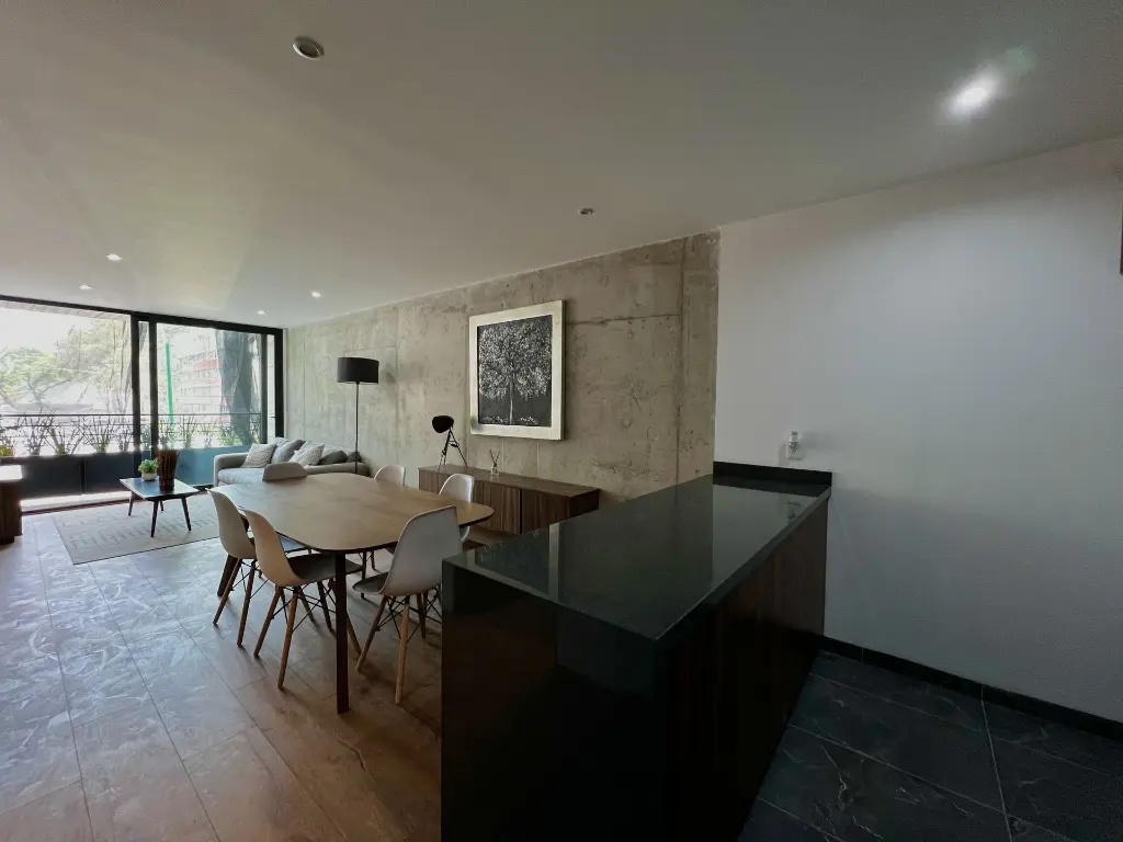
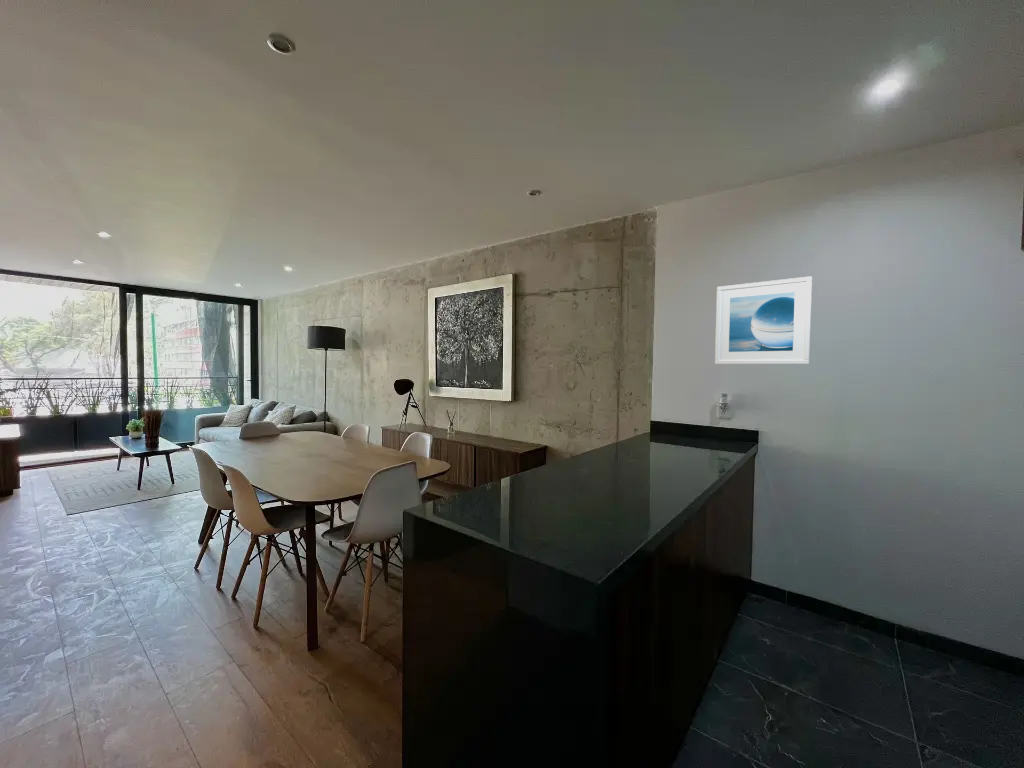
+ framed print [714,275,813,365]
